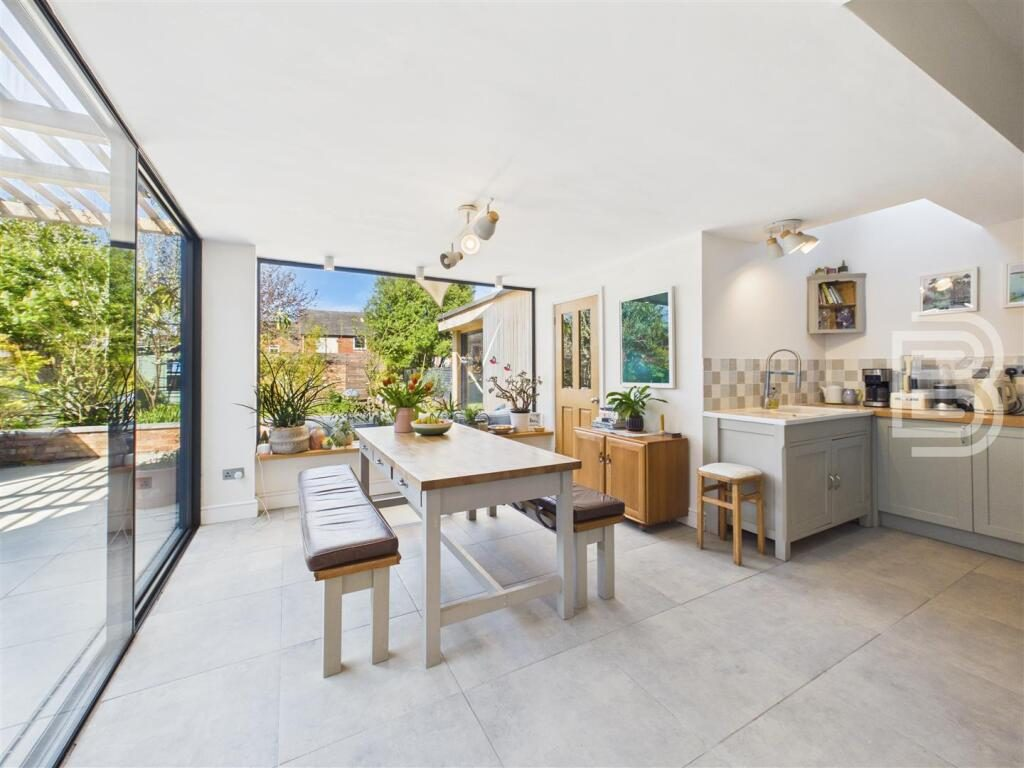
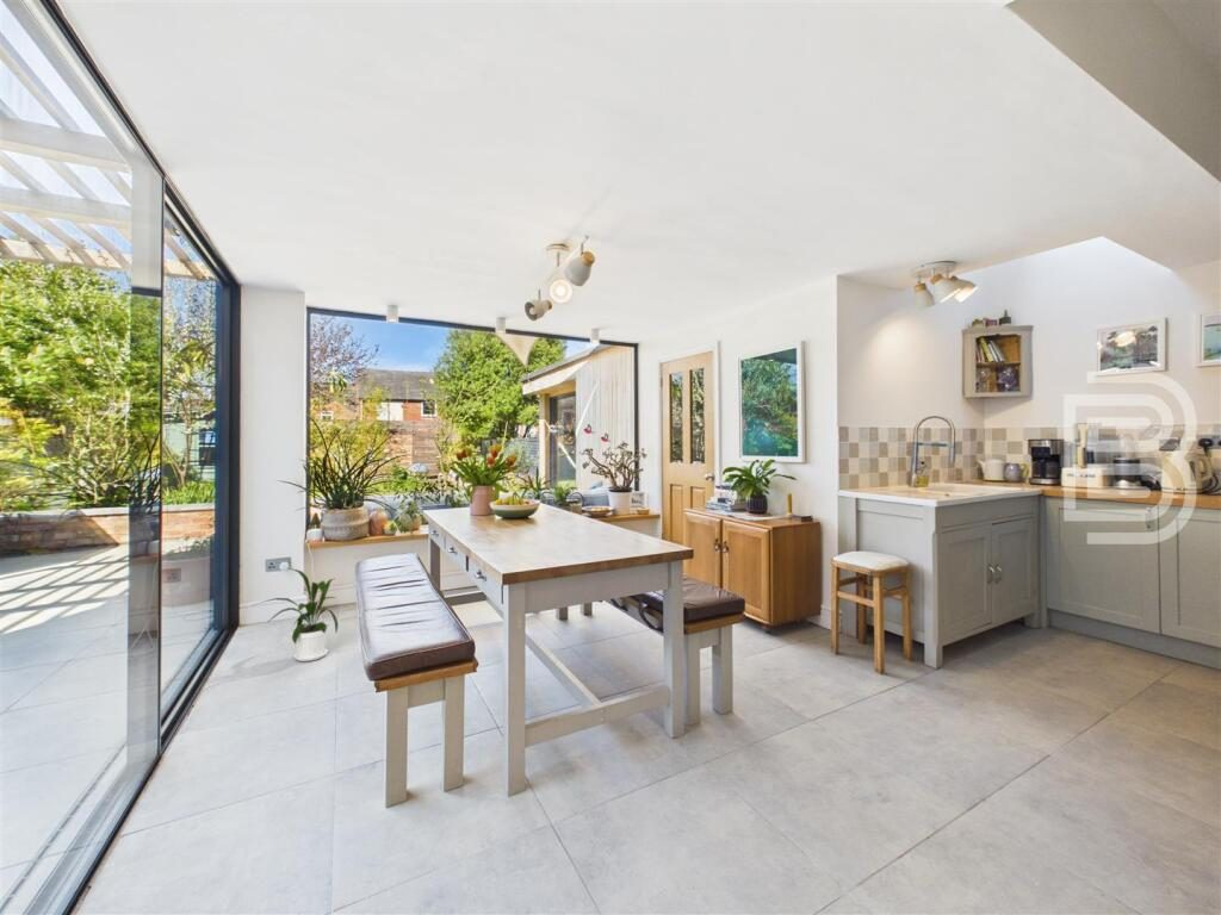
+ house plant [250,567,340,662]
